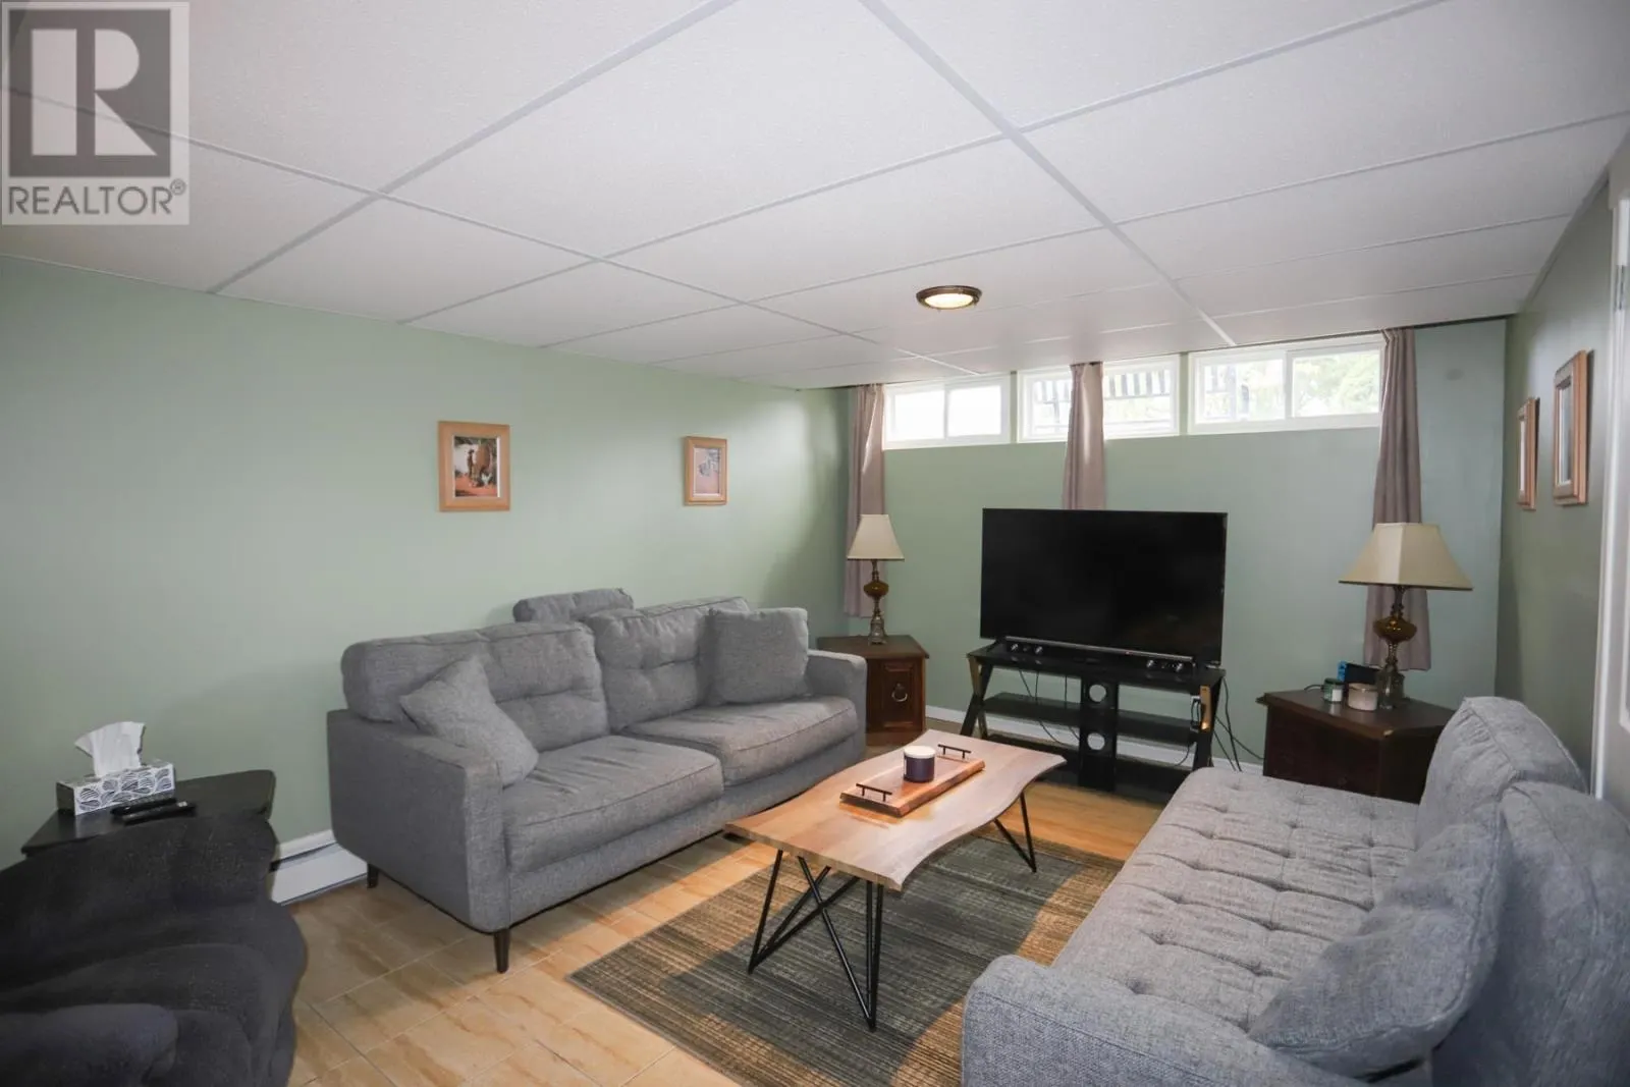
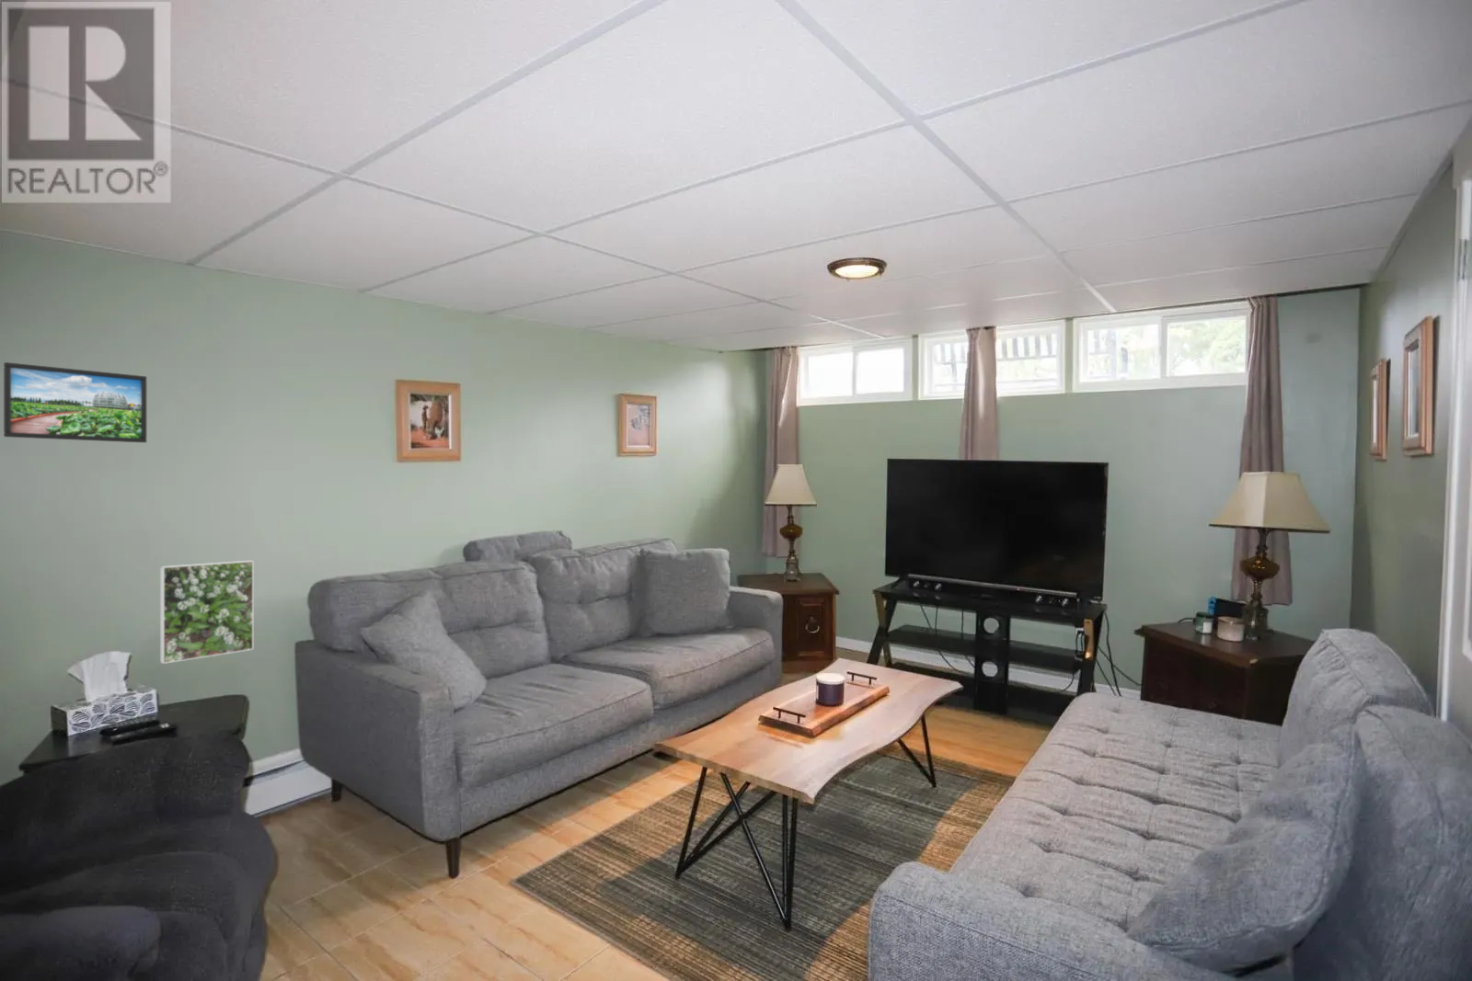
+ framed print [159,559,255,665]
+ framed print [3,361,147,443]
